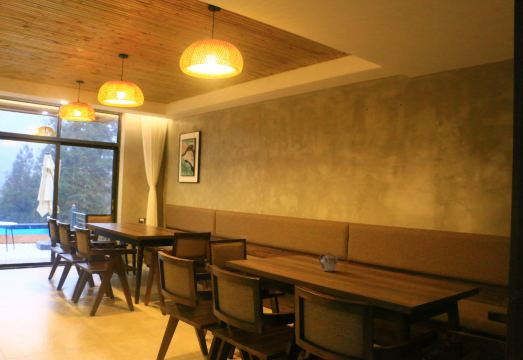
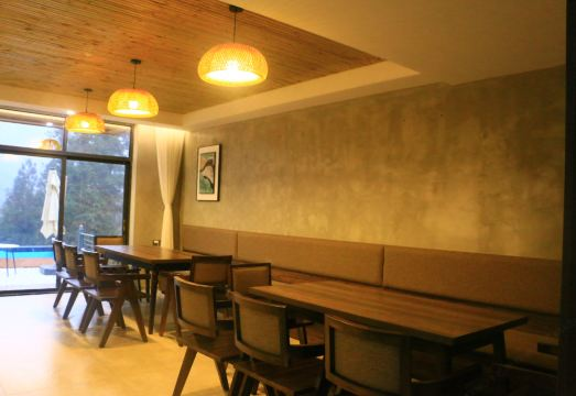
- teapot [318,251,341,272]
